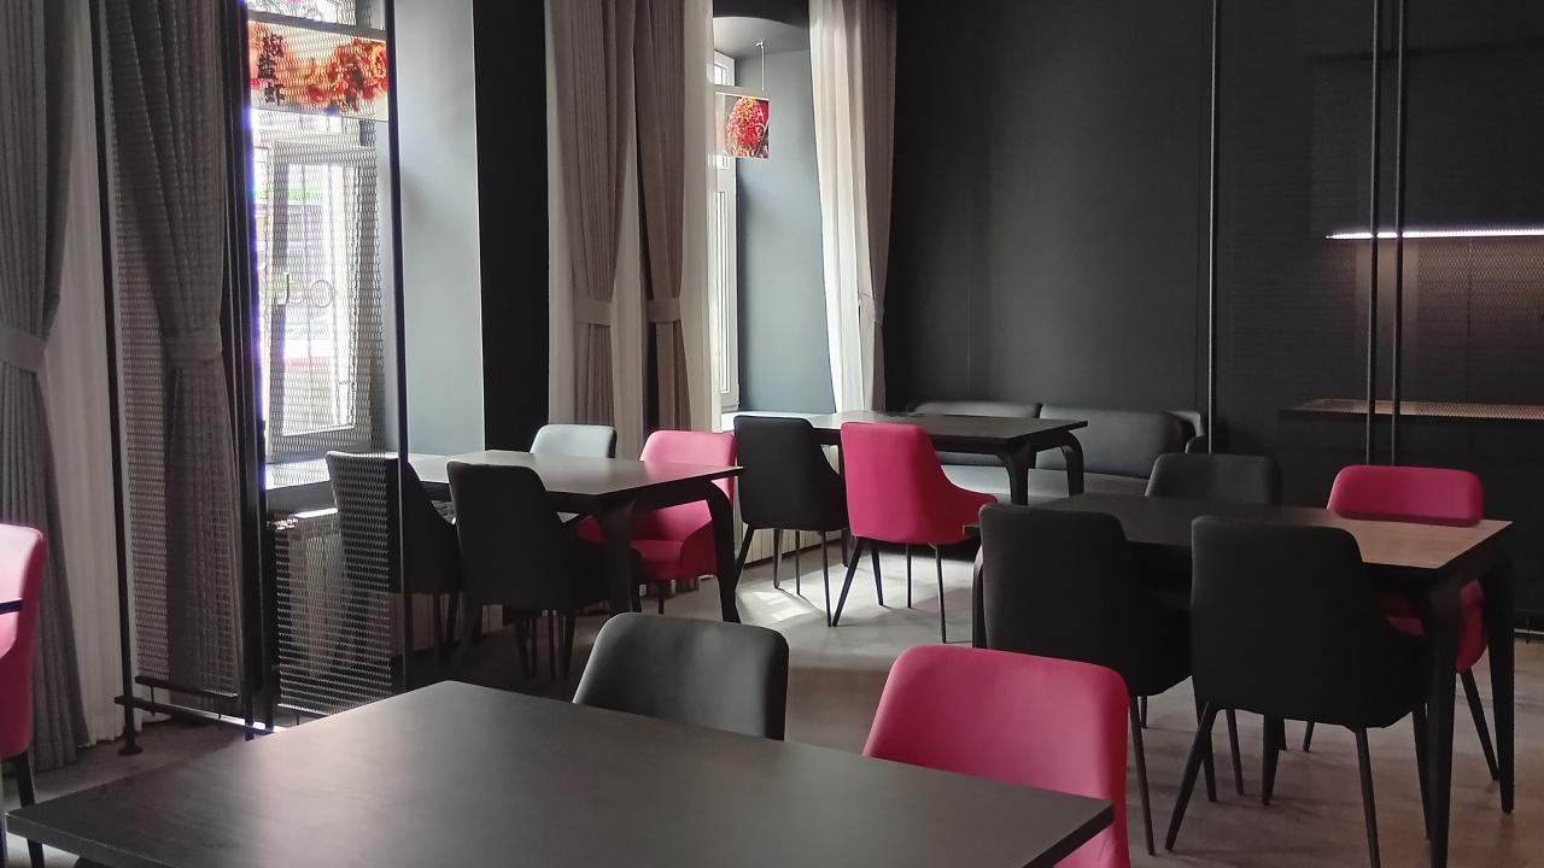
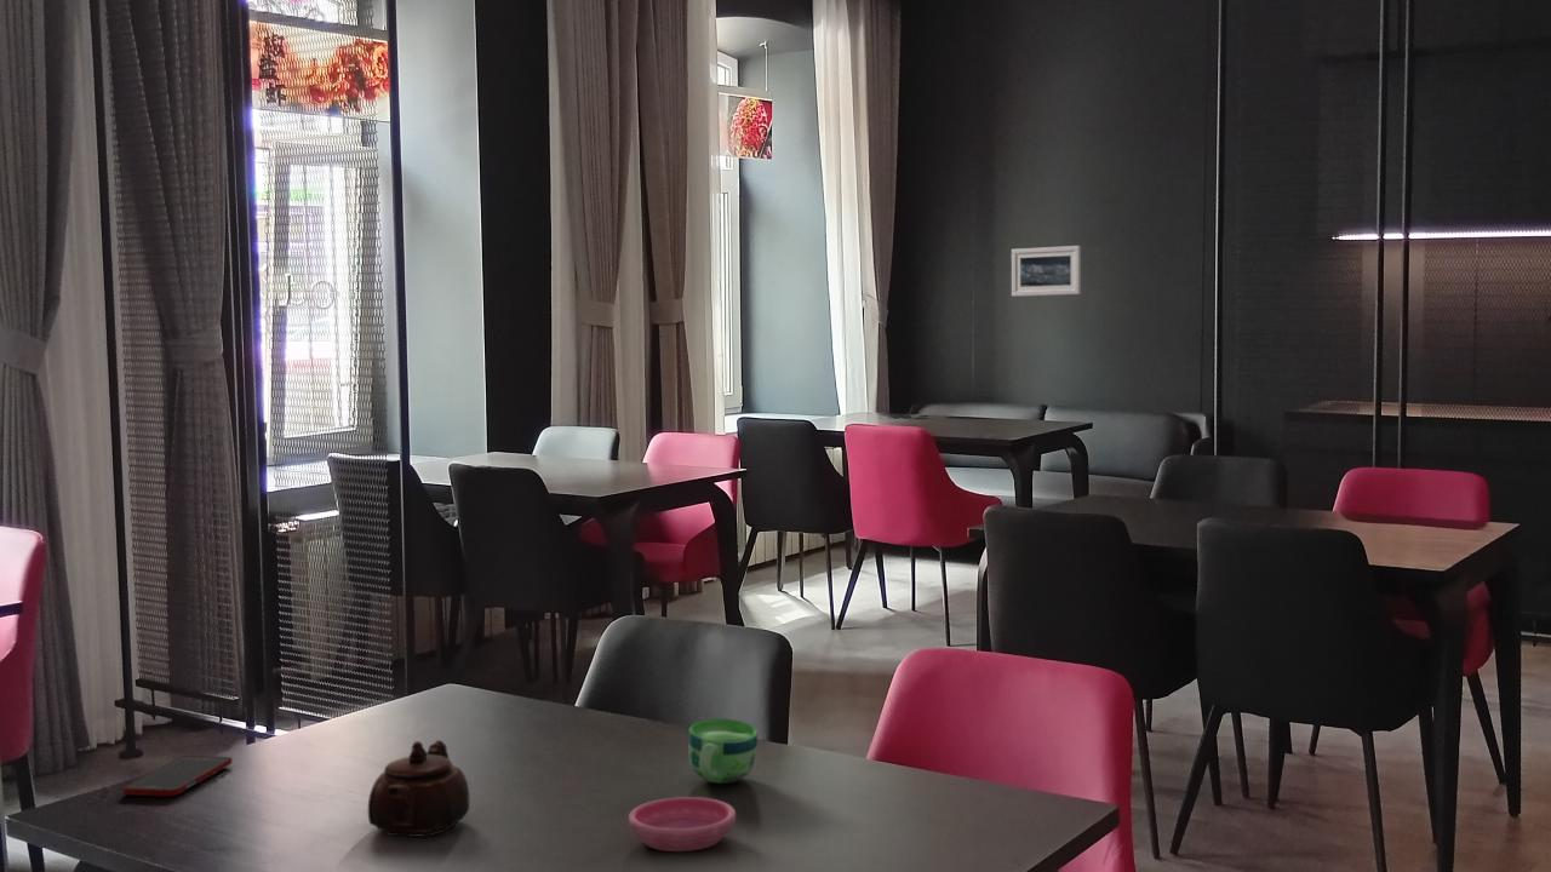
+ saucer [628,796,737,853]
+ teapot [367,739,470,838]
+ cup [687,717,759,785]
+ cell phone [122,755,233,797]
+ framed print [1011,245,1082,298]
